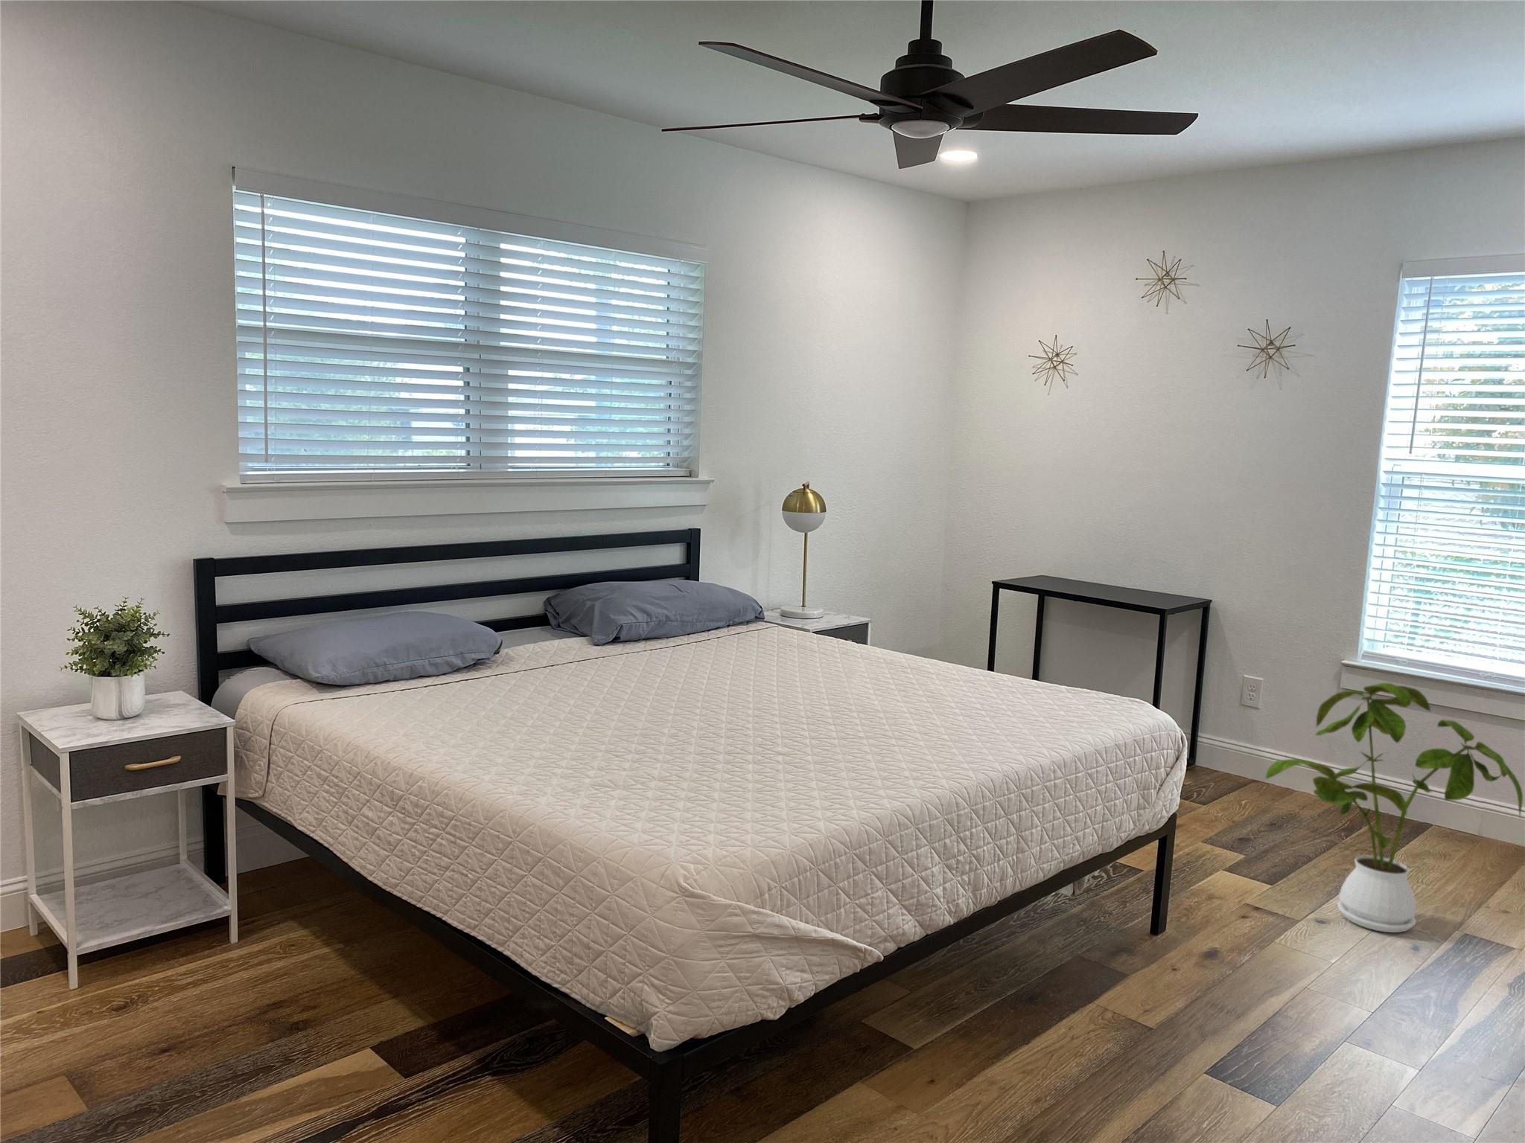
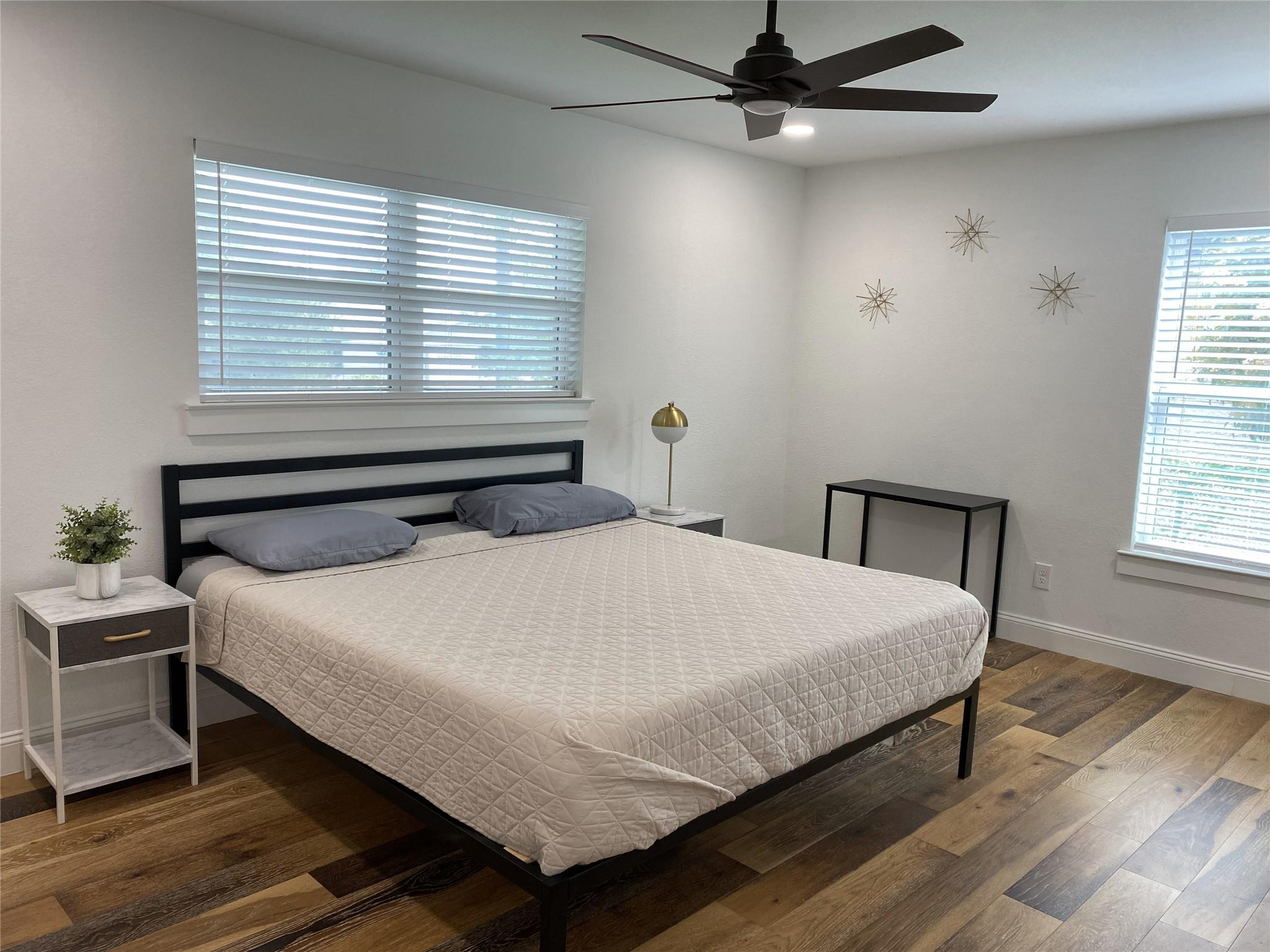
- house plant [1264,682,1524,933]
